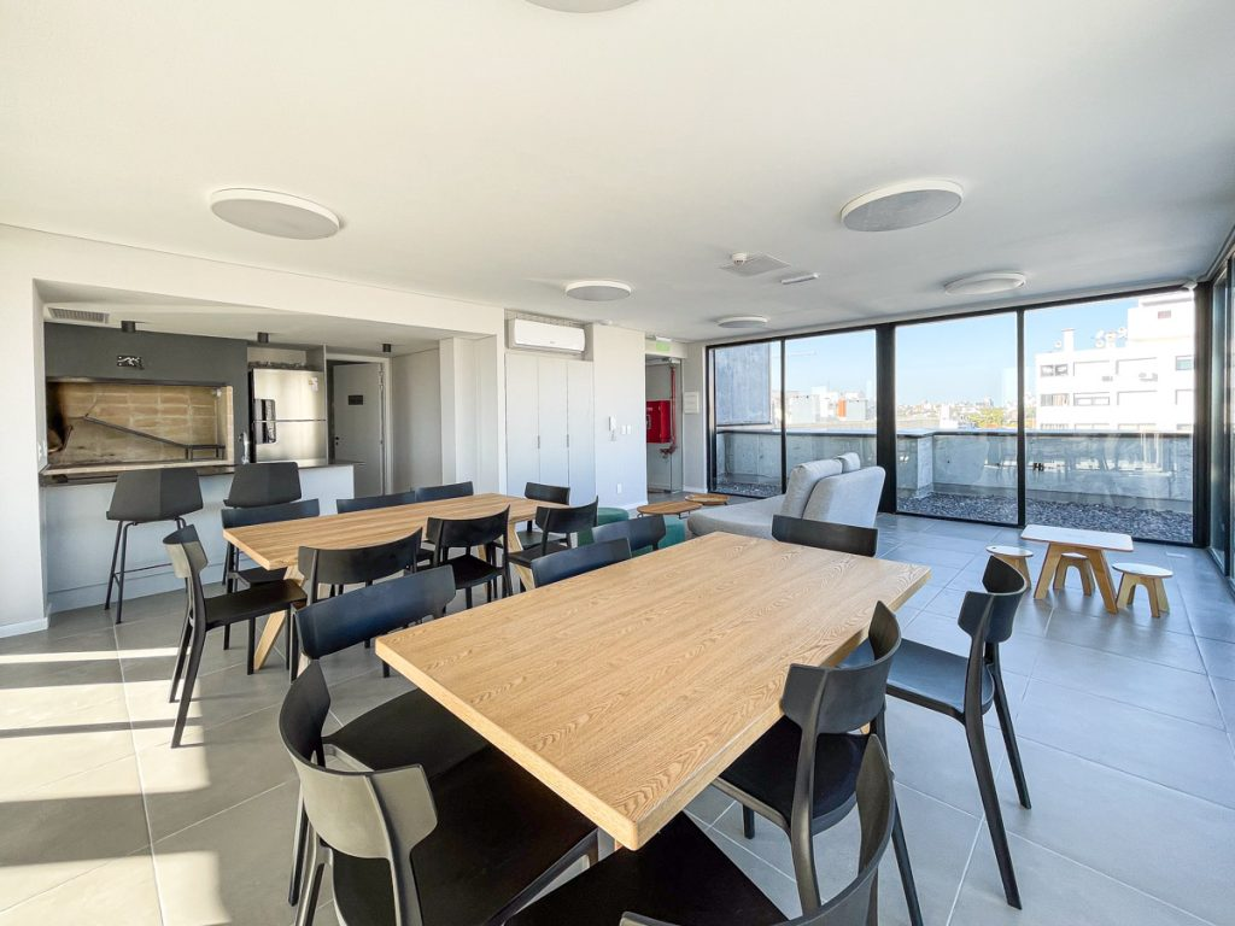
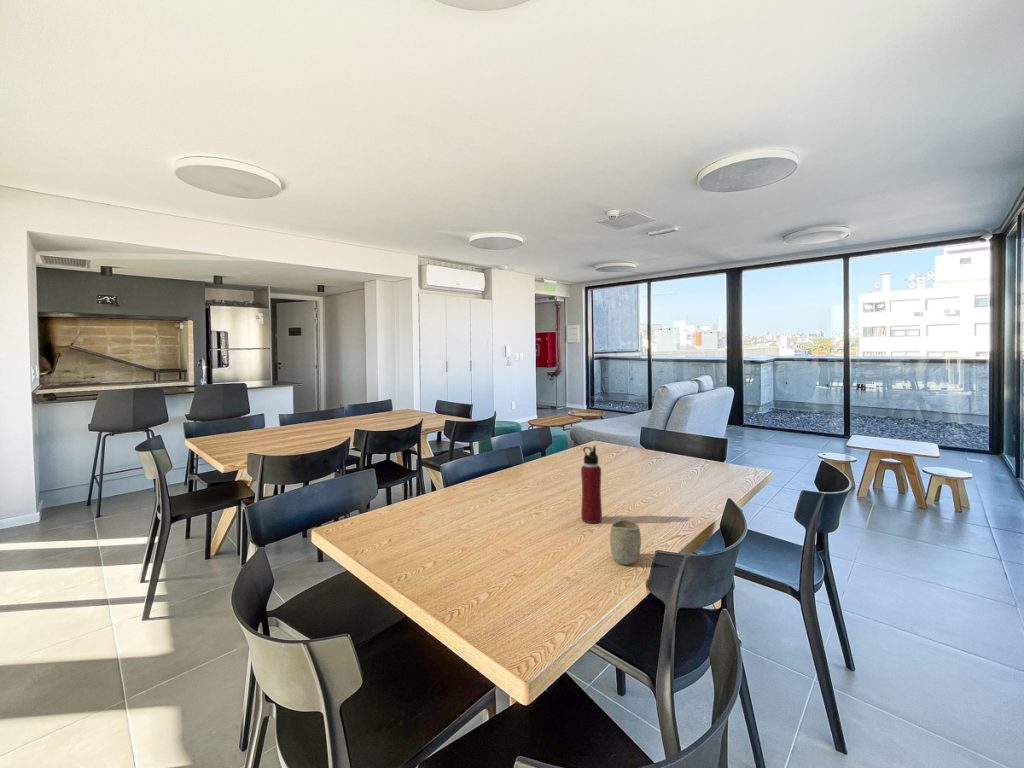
+ water bottle [580,445,603,524]
+ cup [609,519,642,566]
